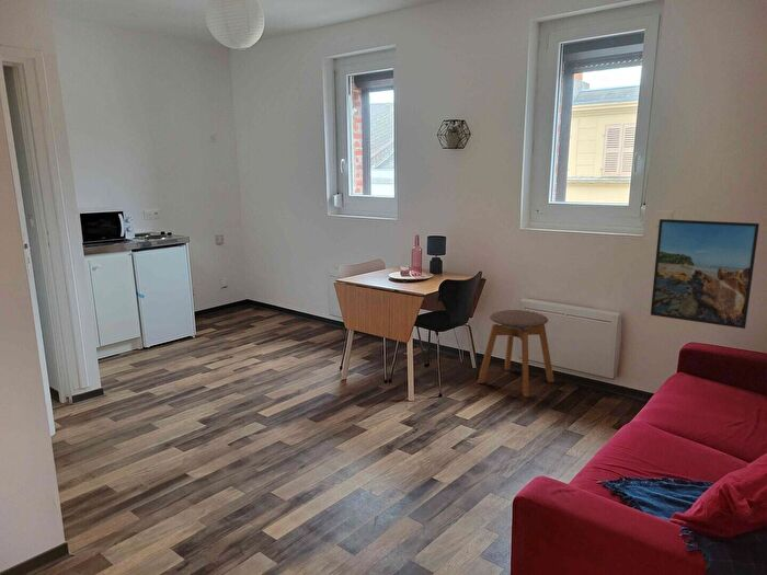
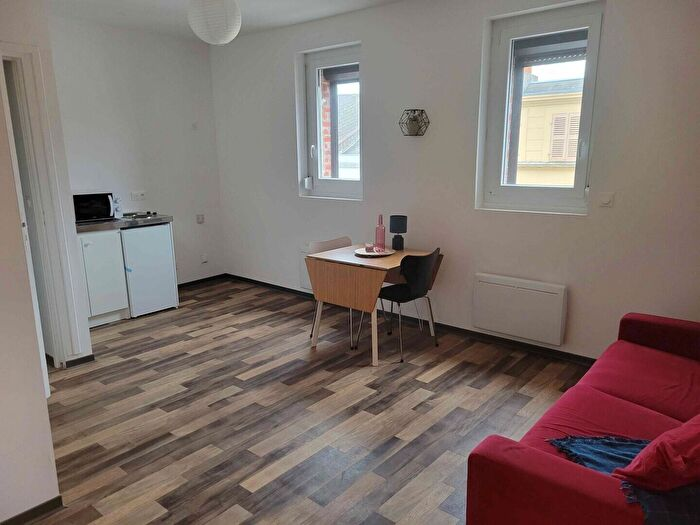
- stool [477,309,556,399]
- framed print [650,218,760,330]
